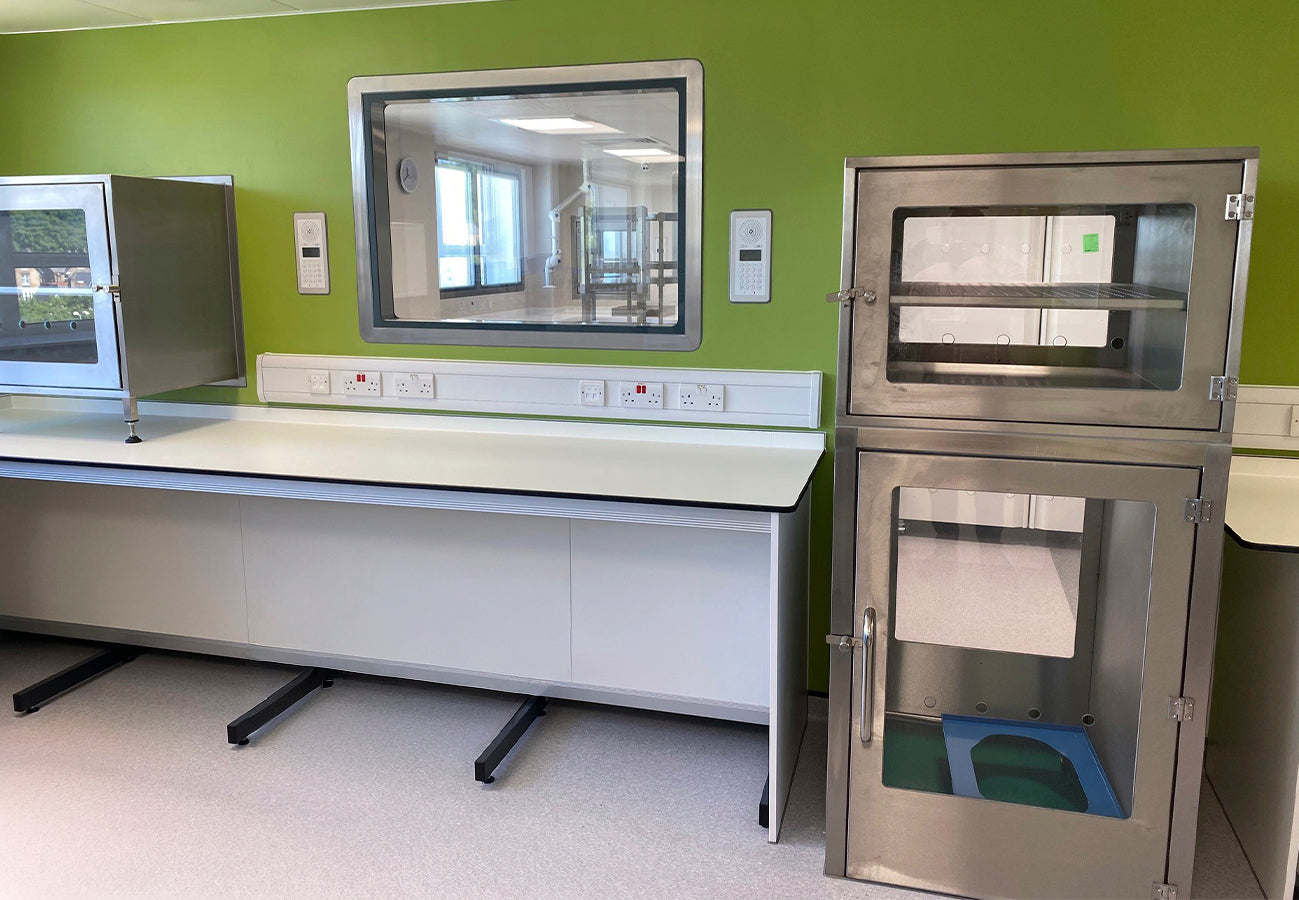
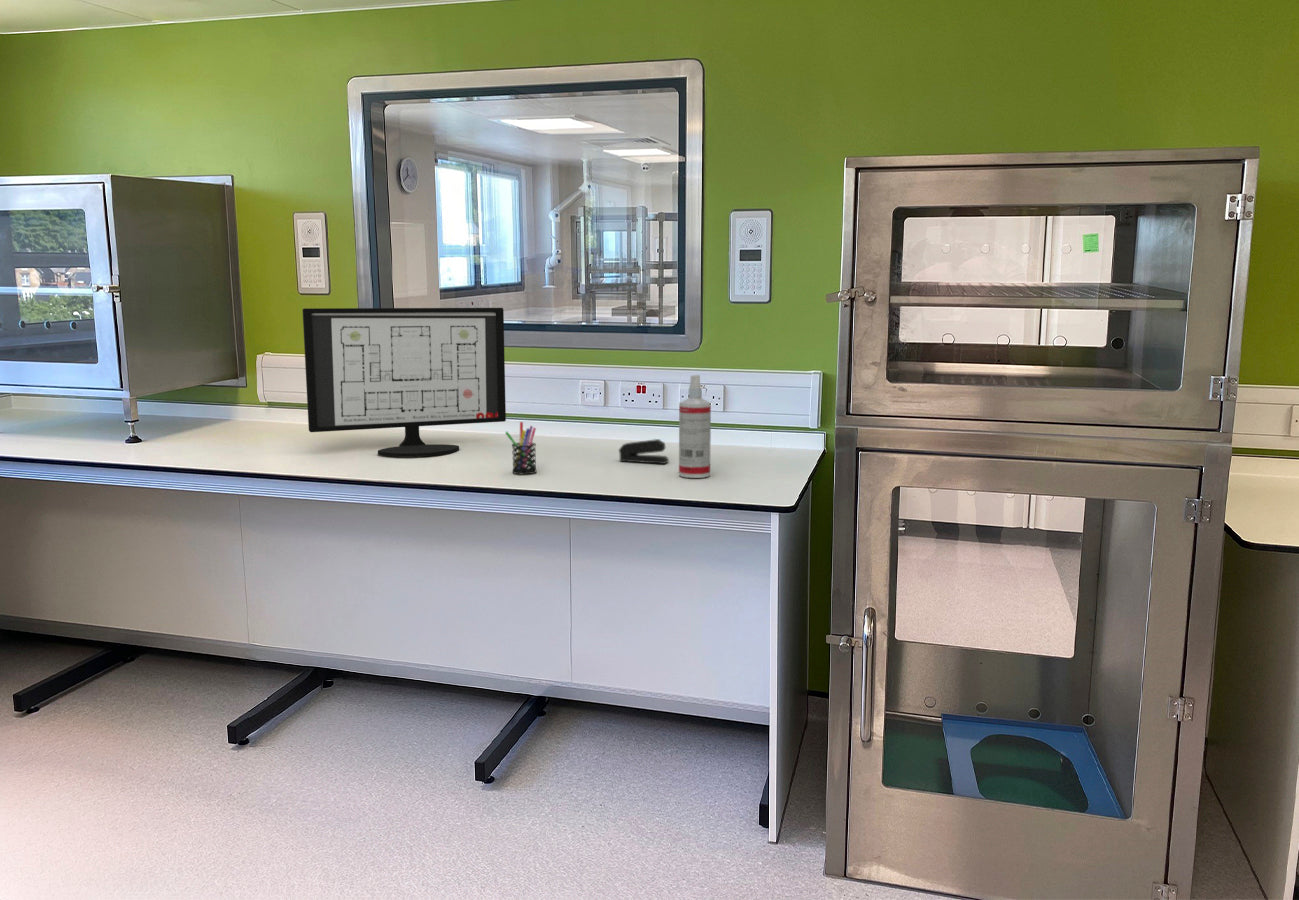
+ stapler [618,438,670,465]
+ spray bottle [678,374,712,479]
+ pen holder [504,421,537,475]
+ computer monitor [302,307,507,458]
